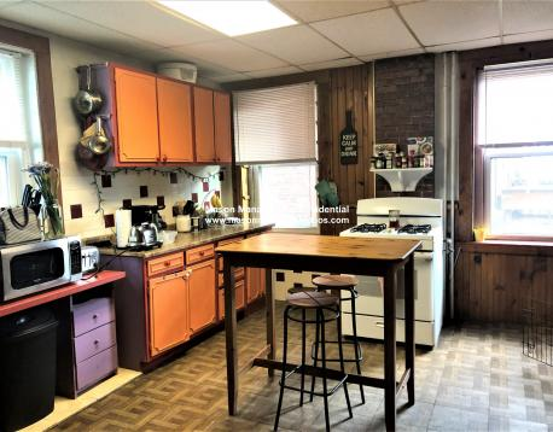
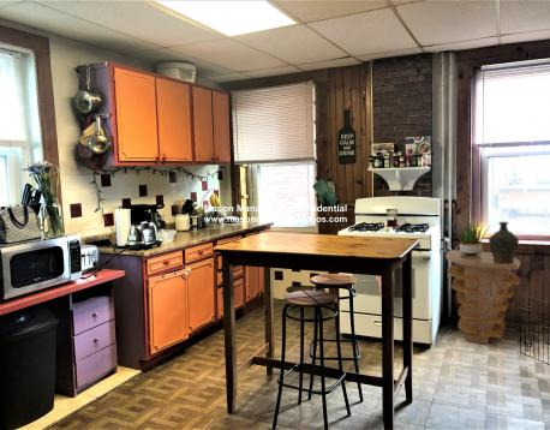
+ ceramic jug [488,221,520,263]
+ side table [444,249,521,345]
+ potted plant [450,217,490,255]
